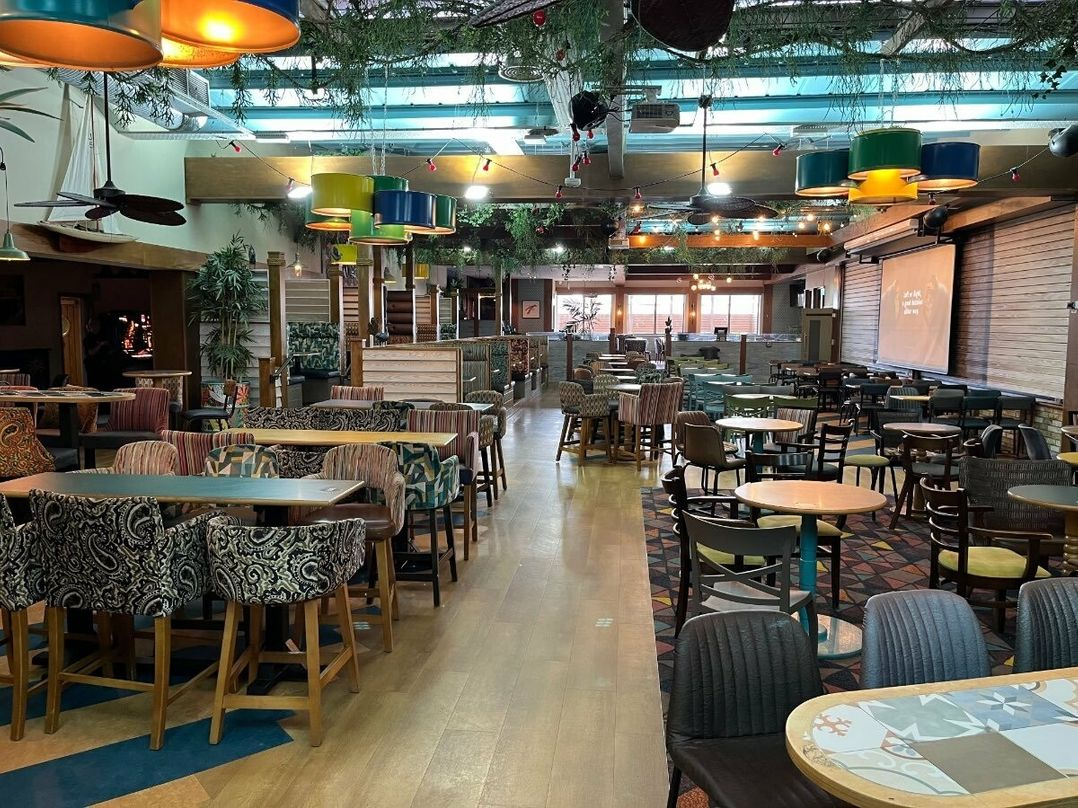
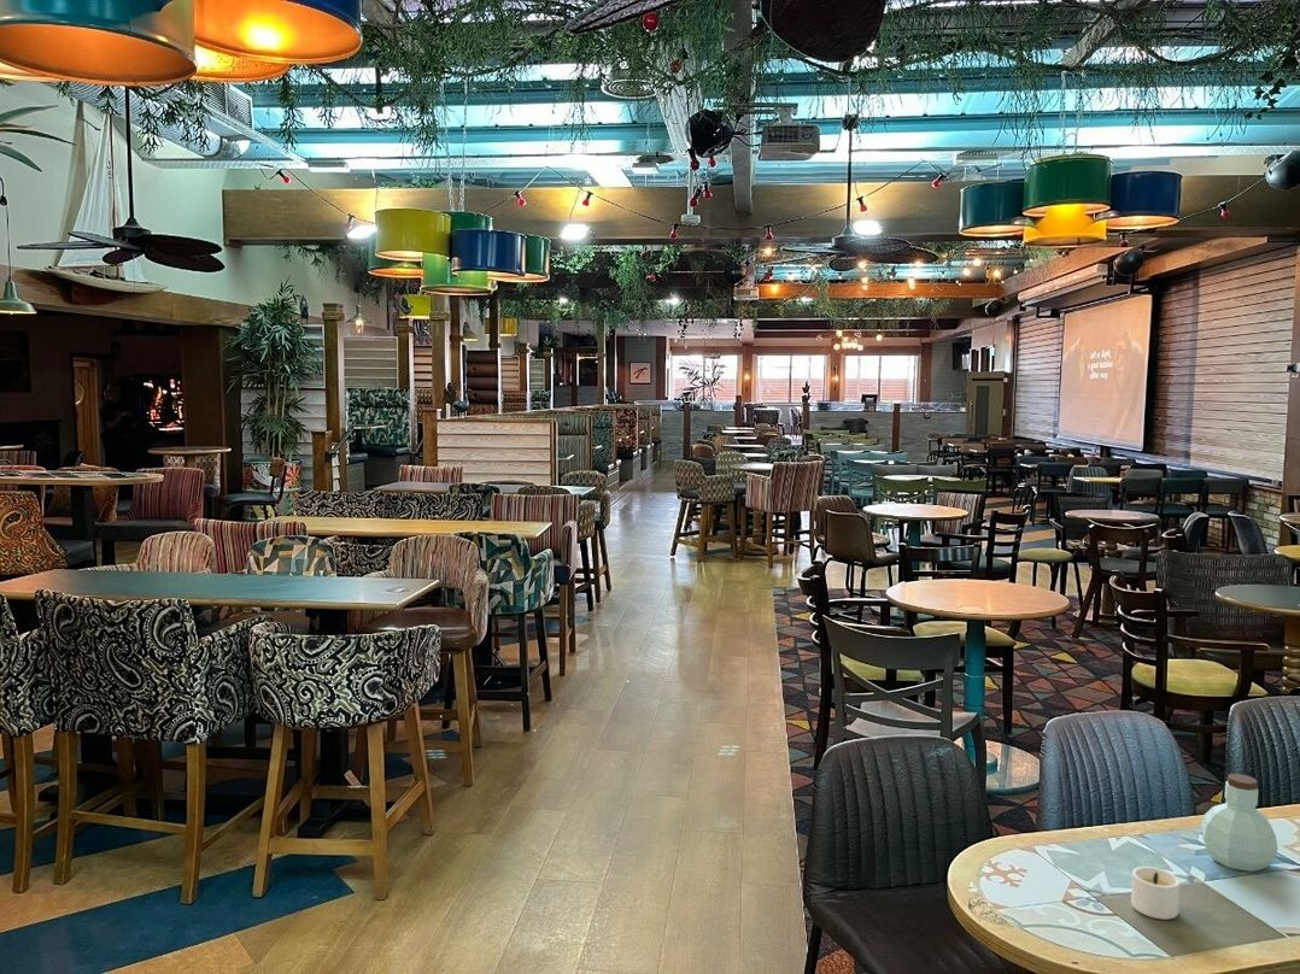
+ candle [1130,866,1181,921]
+ jar [1200,773,1278,873]
